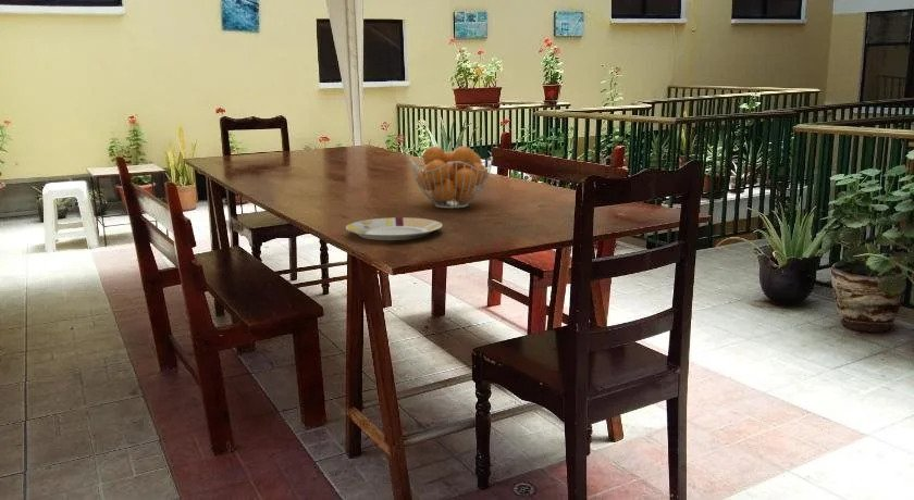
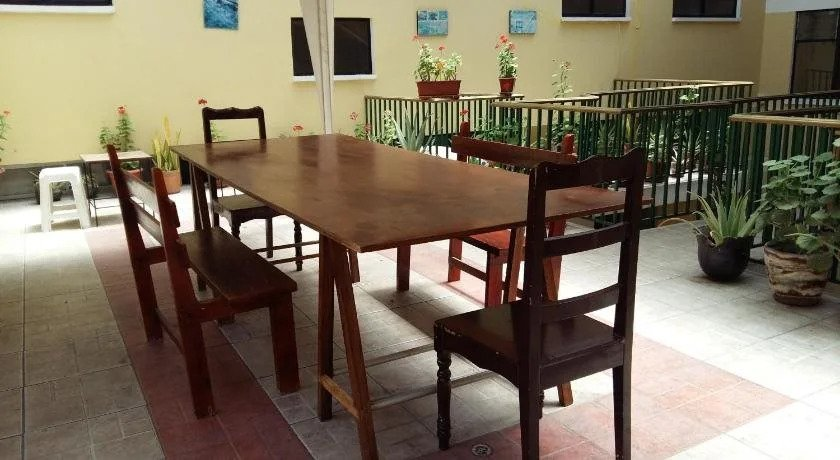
- fruit basket [409,146,494,210]
- plate [345,216,443,241]
